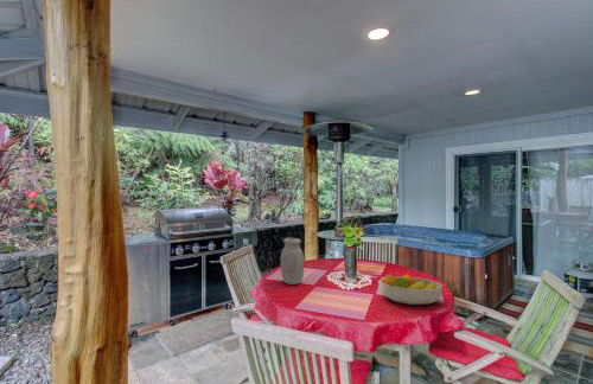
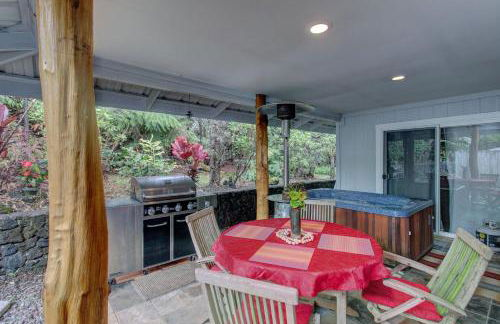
- fruit bowl [377,273,444,306]
- jar [280,237,305,286]
